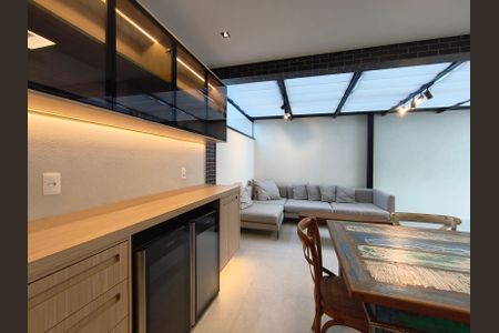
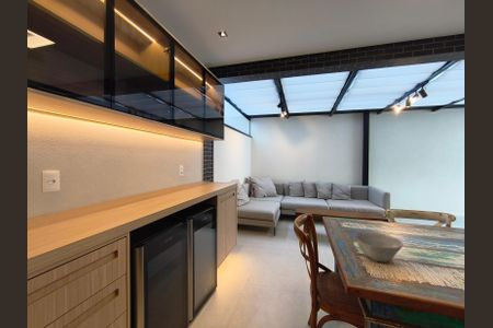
+ ceramic bowl [353,231,405,263]
